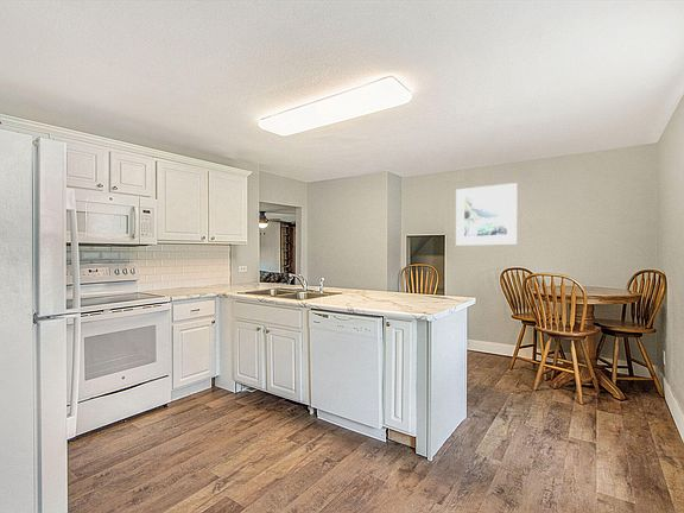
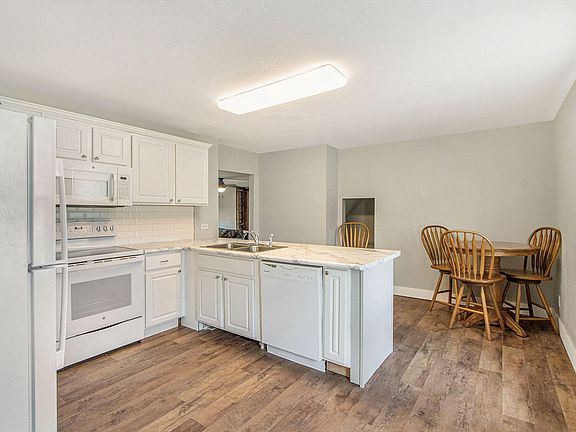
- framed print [455,182,518,246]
